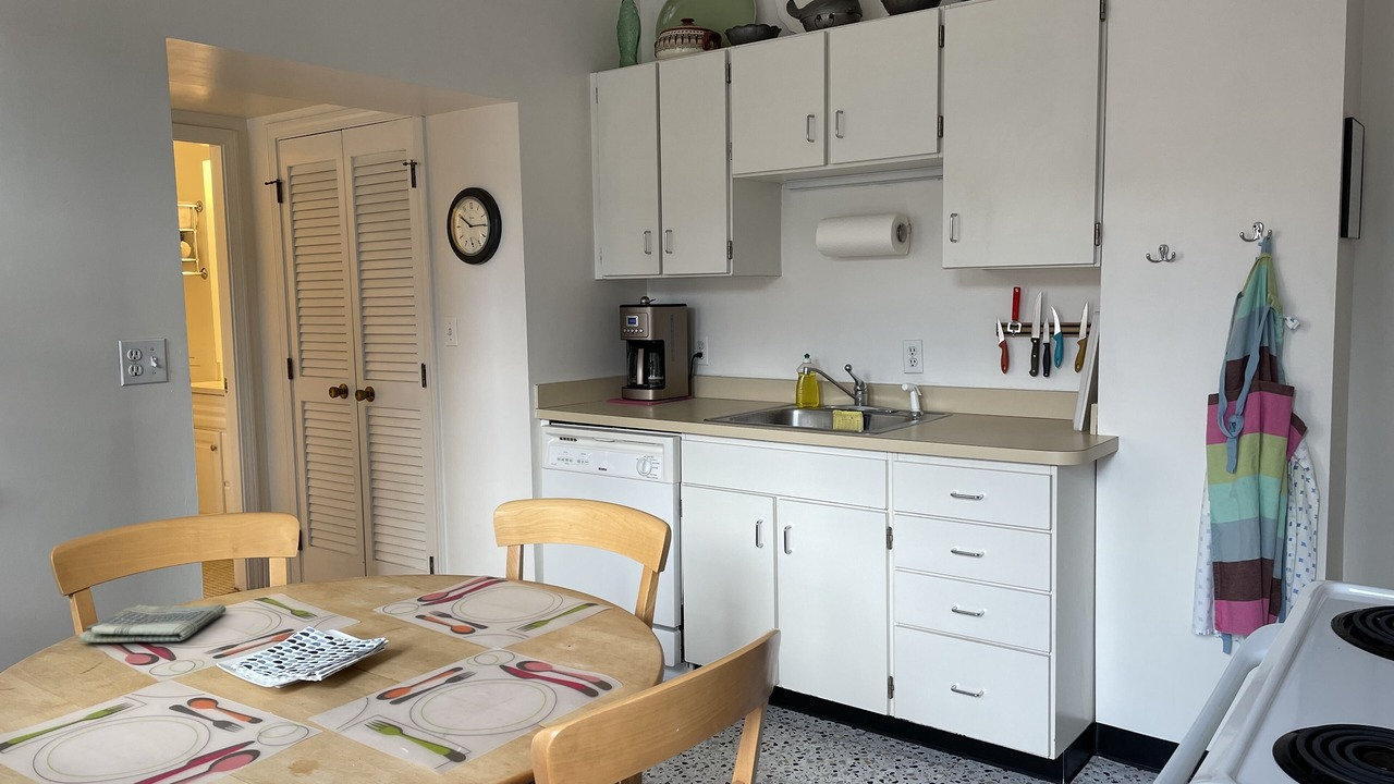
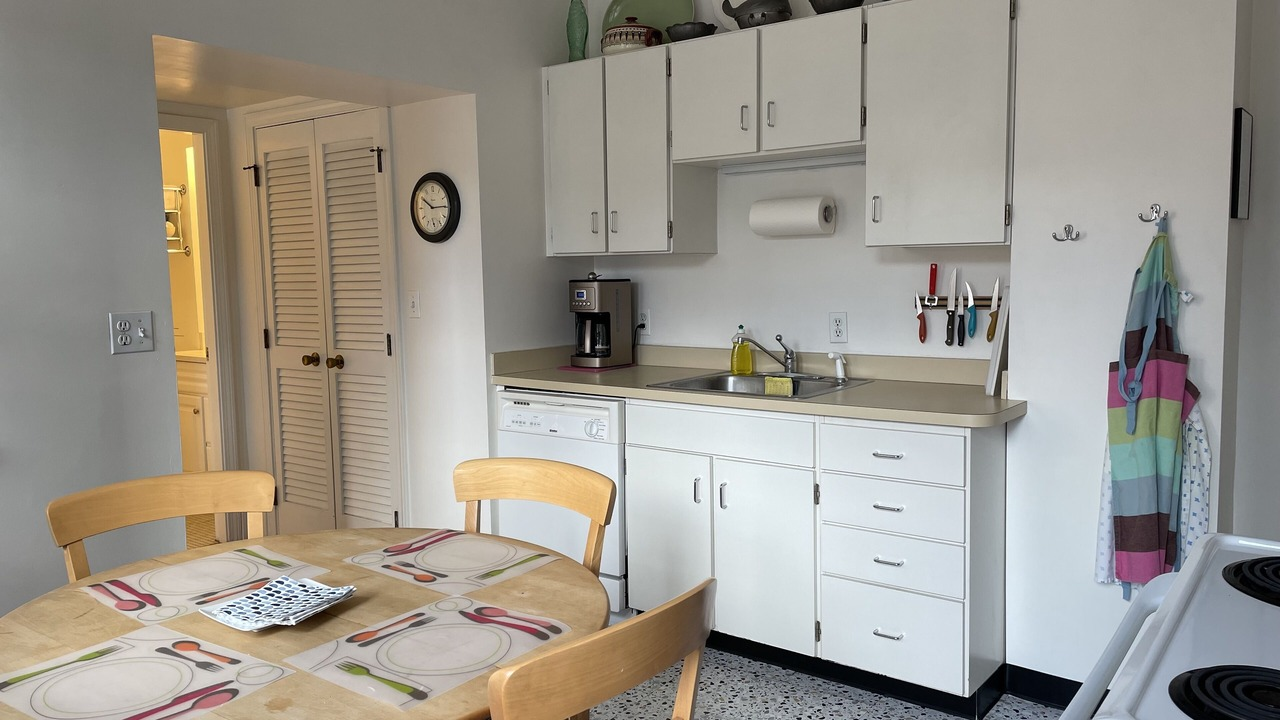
- dish towel [77,603,227,644]
